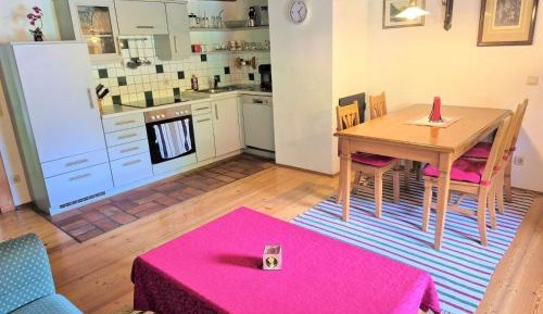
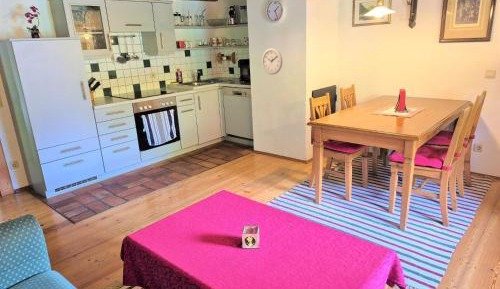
+ wall clock [261,47,283,76]
